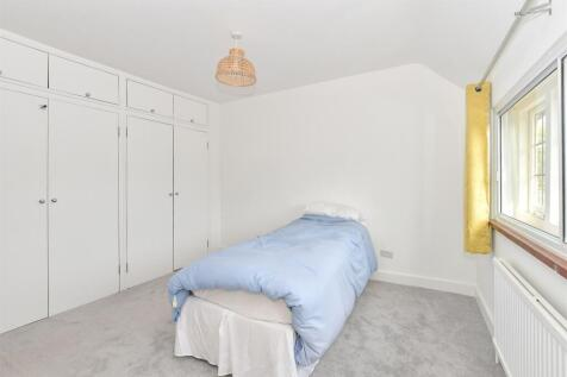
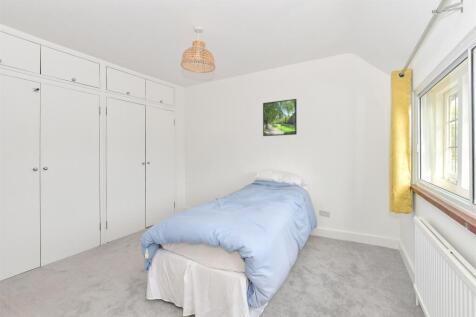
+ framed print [262,98,298,137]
